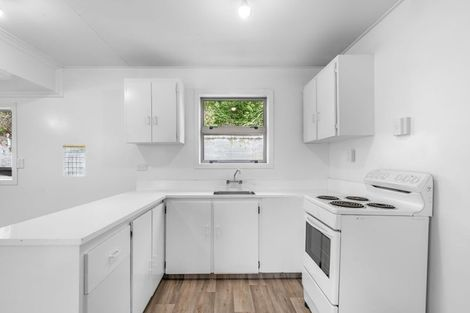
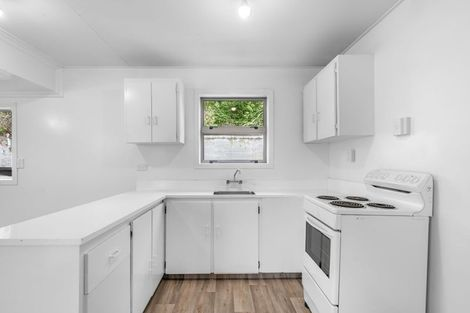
- calendar [62,138,87,178]
